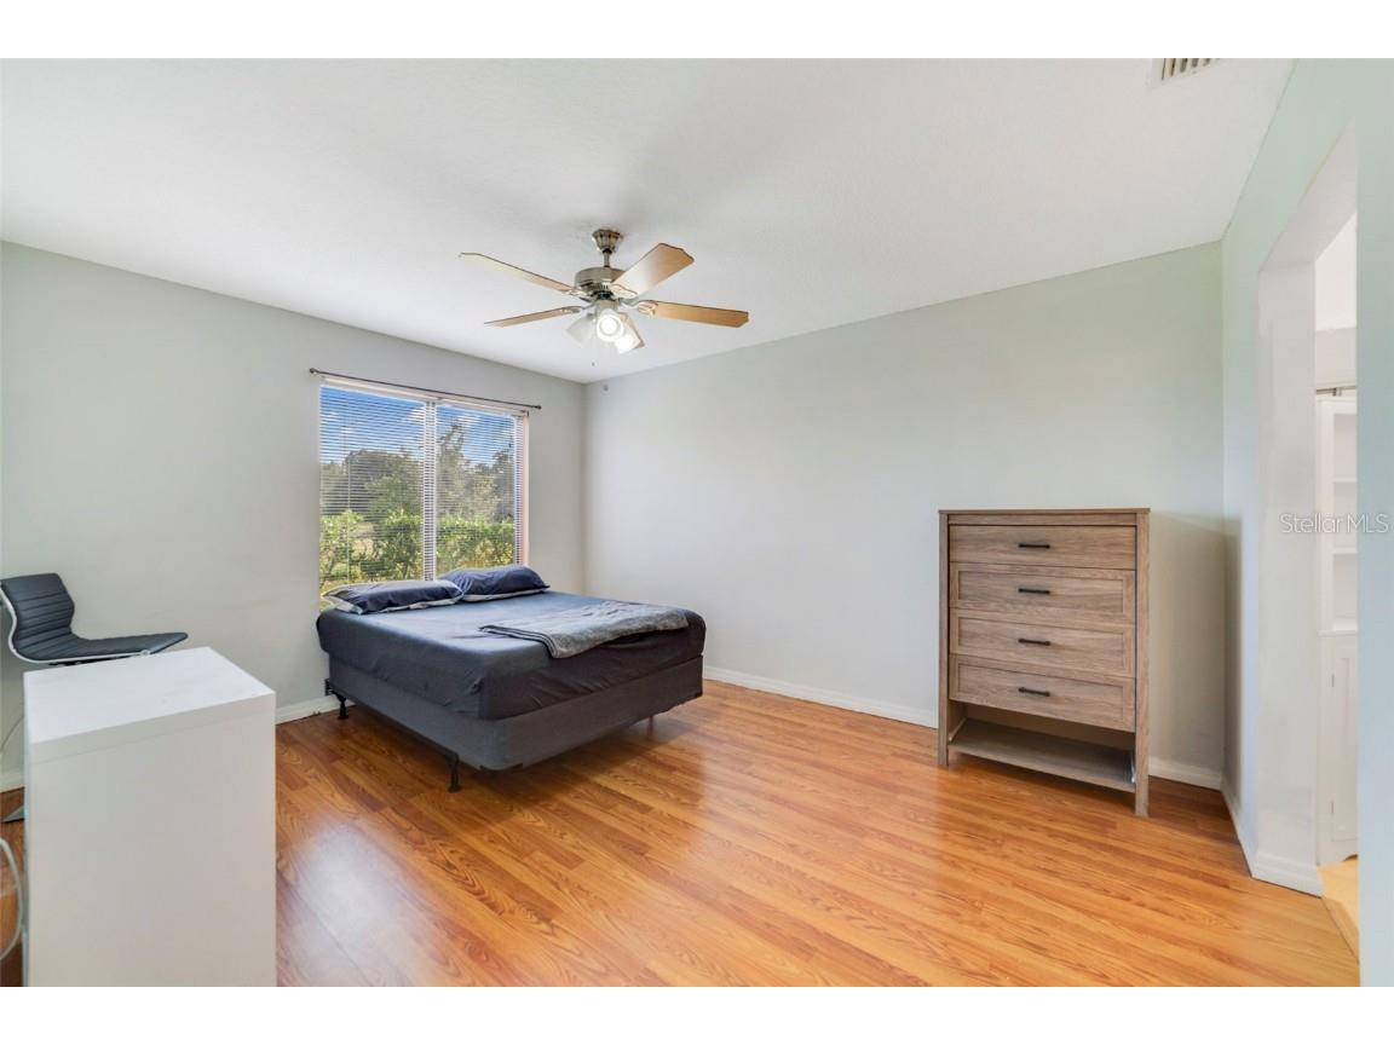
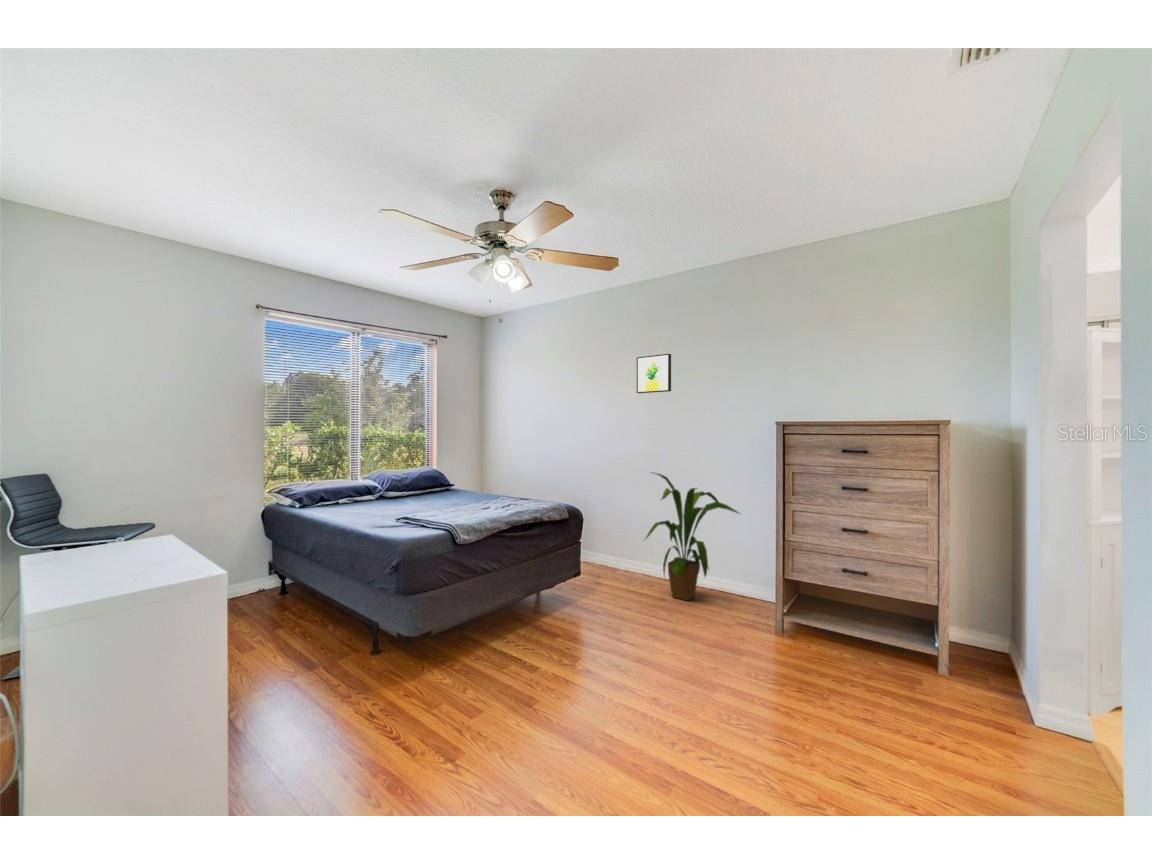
+ house plant [643,471,742,602]
+ wall art [636,353,672,394]
